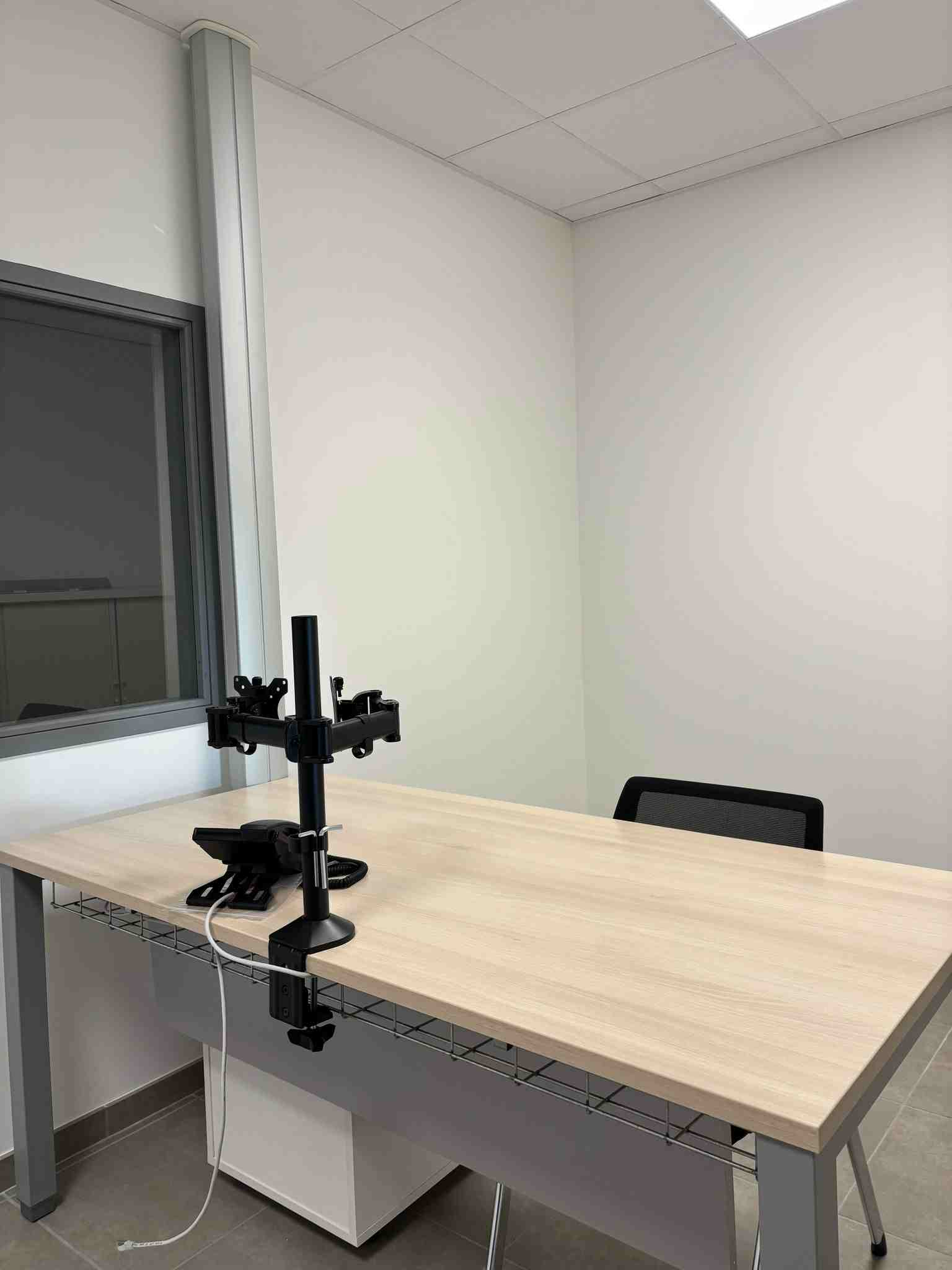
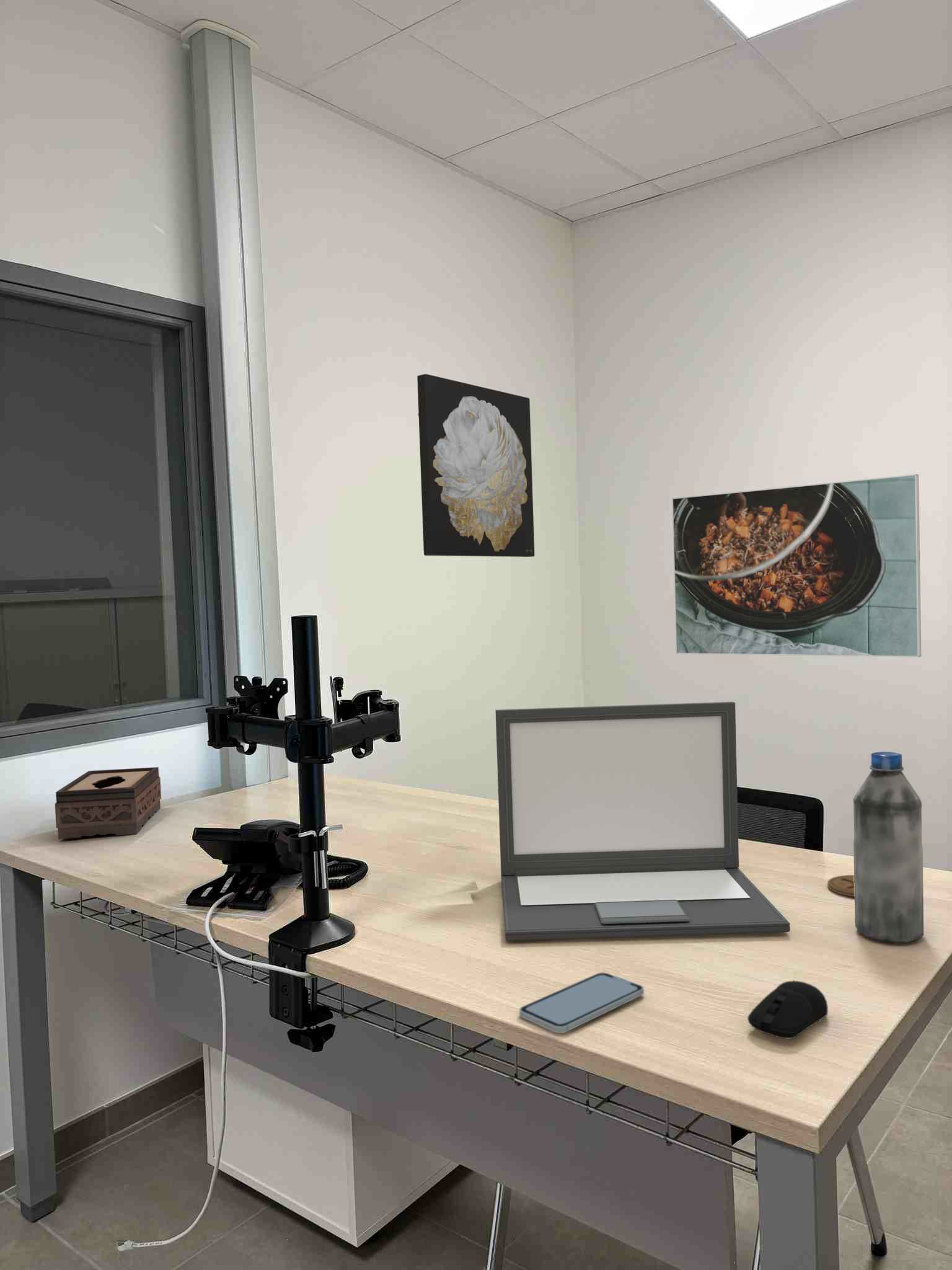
+ smartphone [519,972,645,1034]
+ water bottle [853,751,924,944]
+ laptop [495,701,791,942]
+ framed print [671,474,922,658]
+ tissue box [55,766,162,840]
+ computer mouse [747,980,829,1040]
+ wall art [417,373,535,557]
+ coaster [827,874,855,897]
